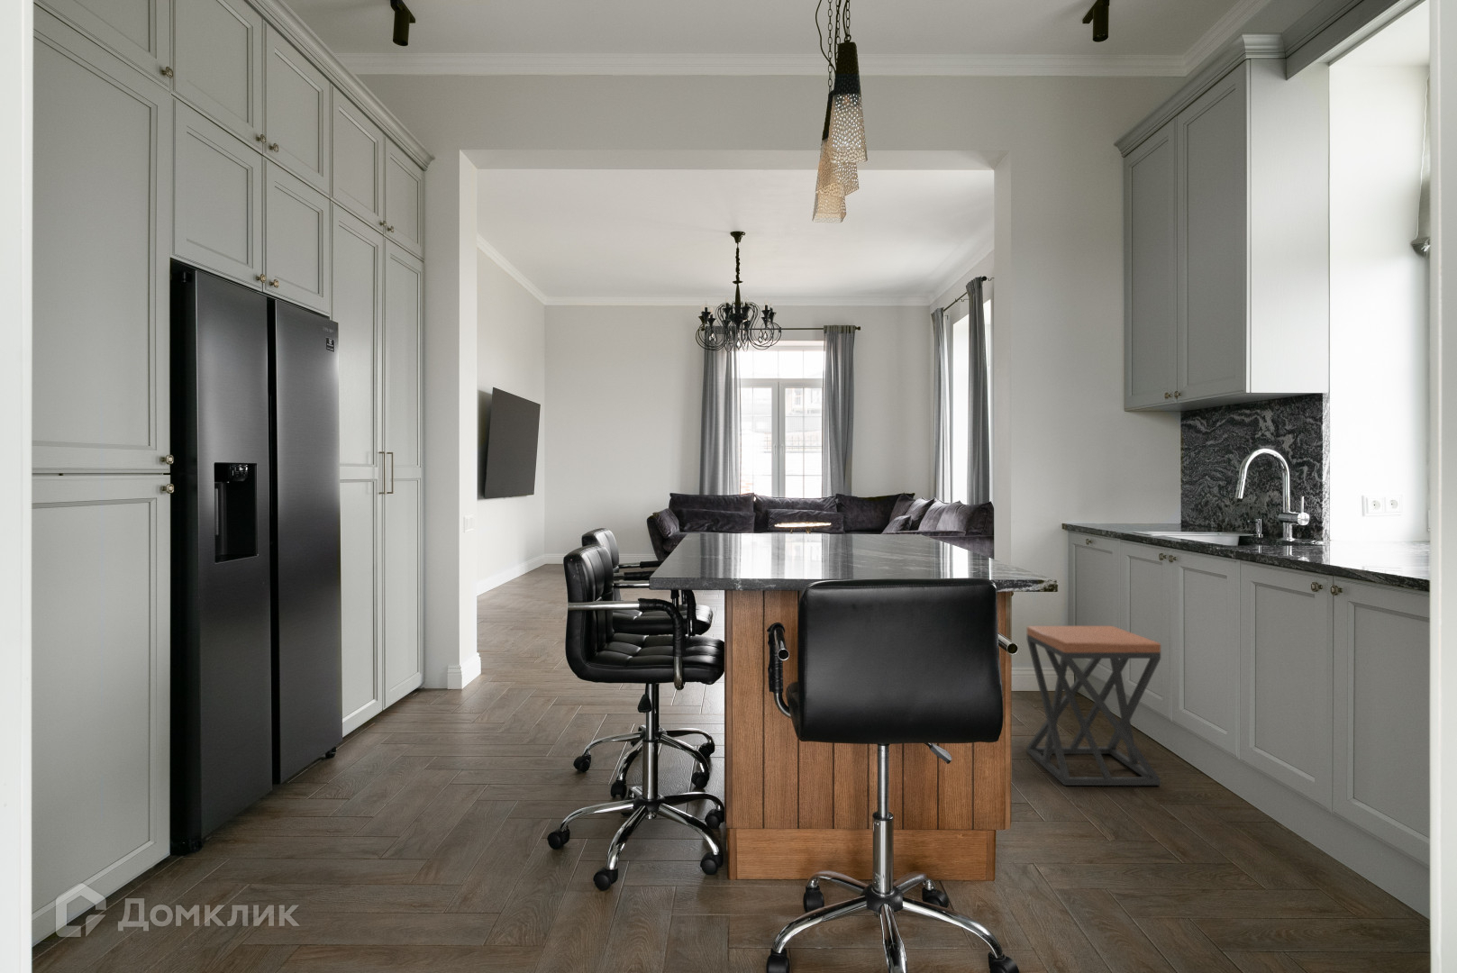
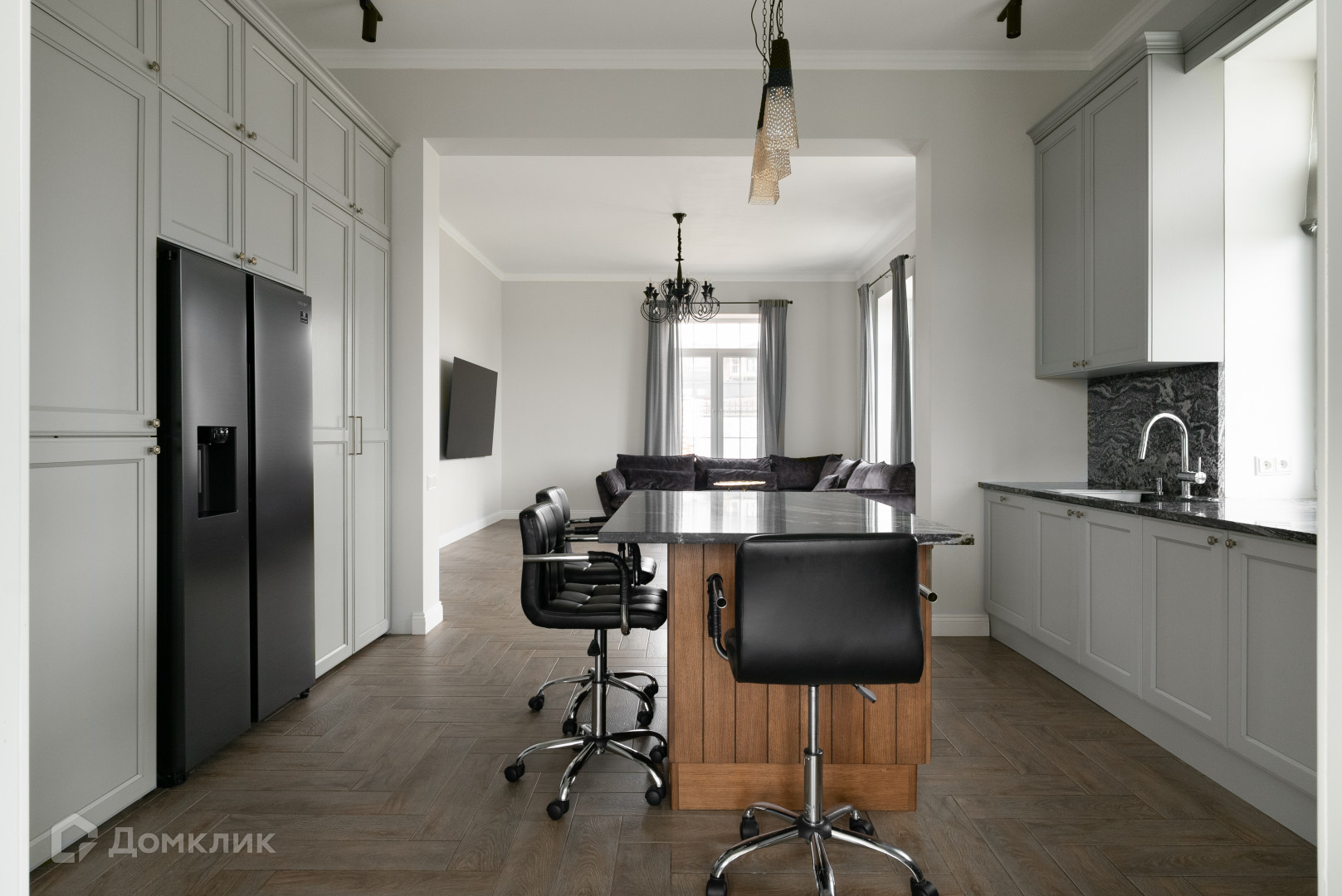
- stool [1025,626,1162,786]
